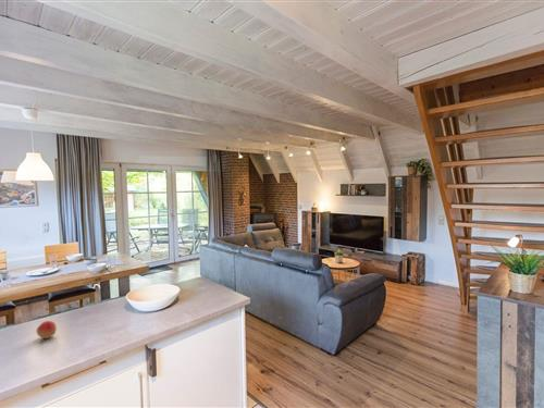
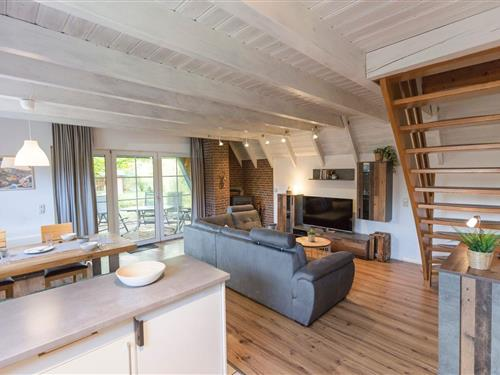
- fruit [35,320,58,339]
